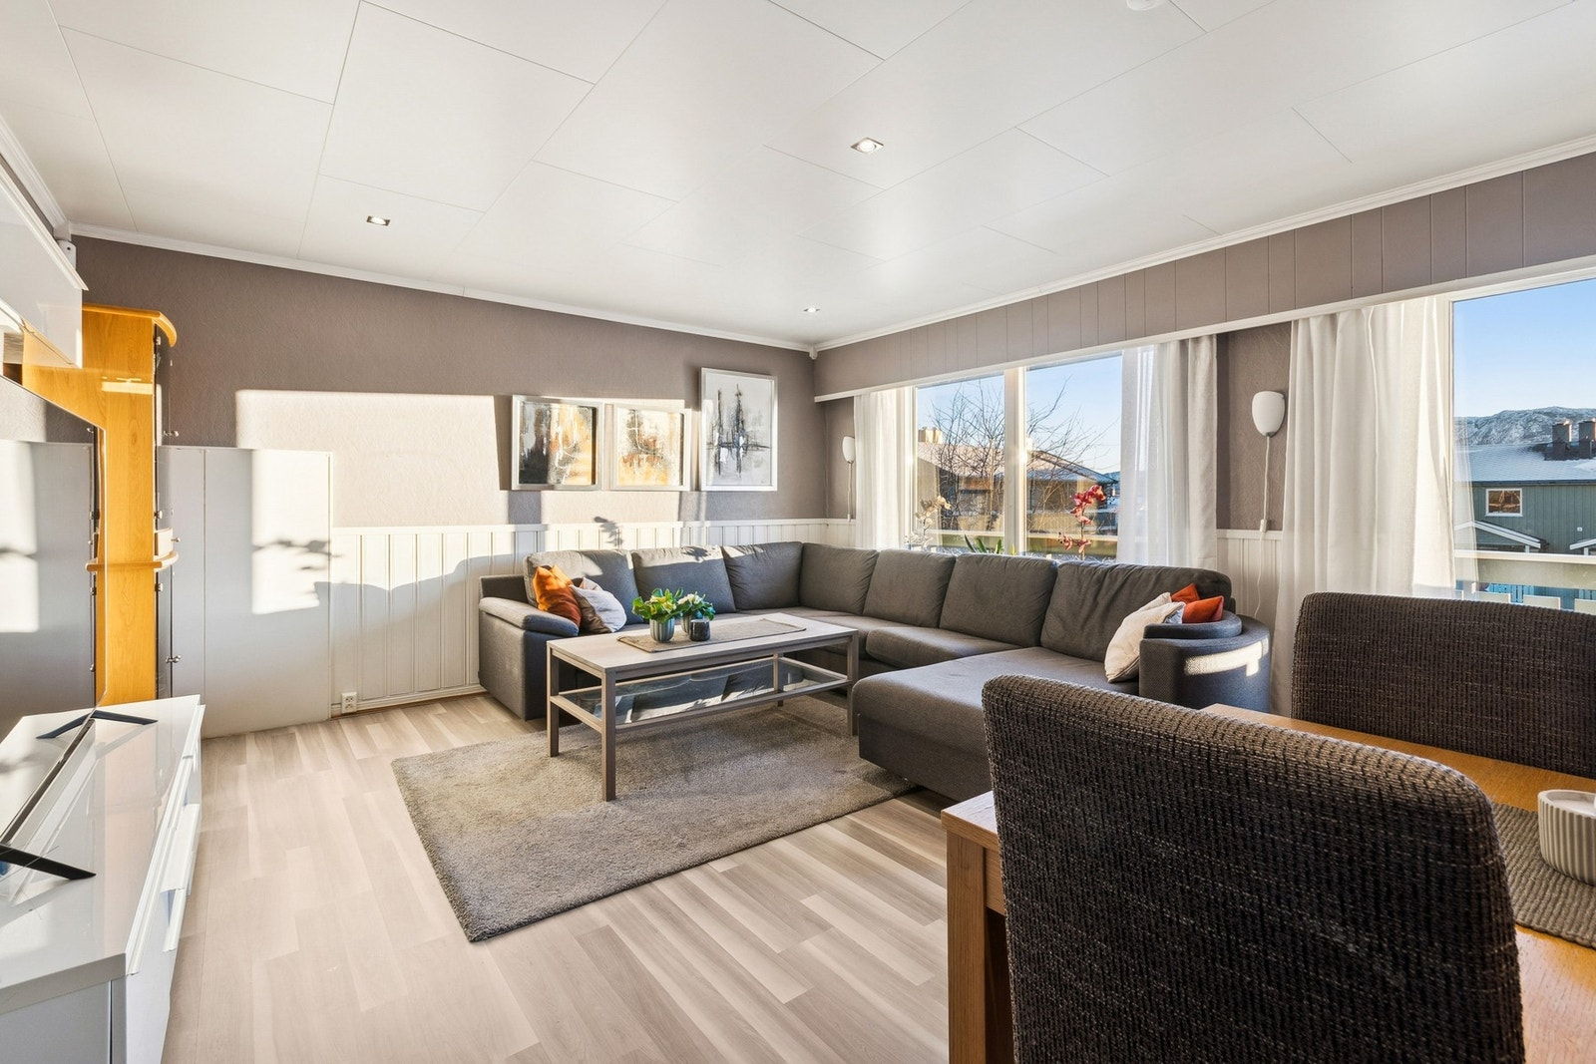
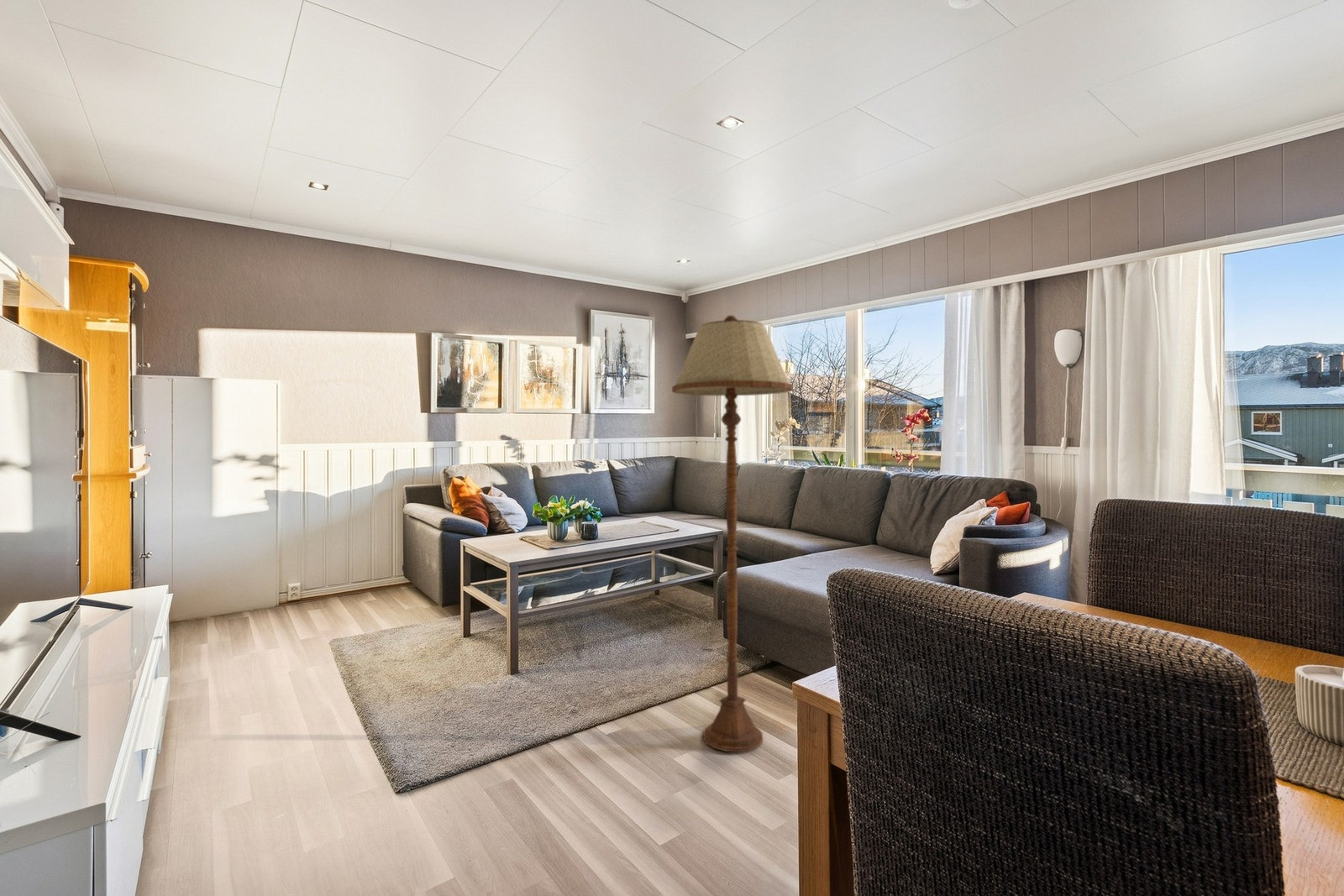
+ floor lamp [671,315,794,753]
